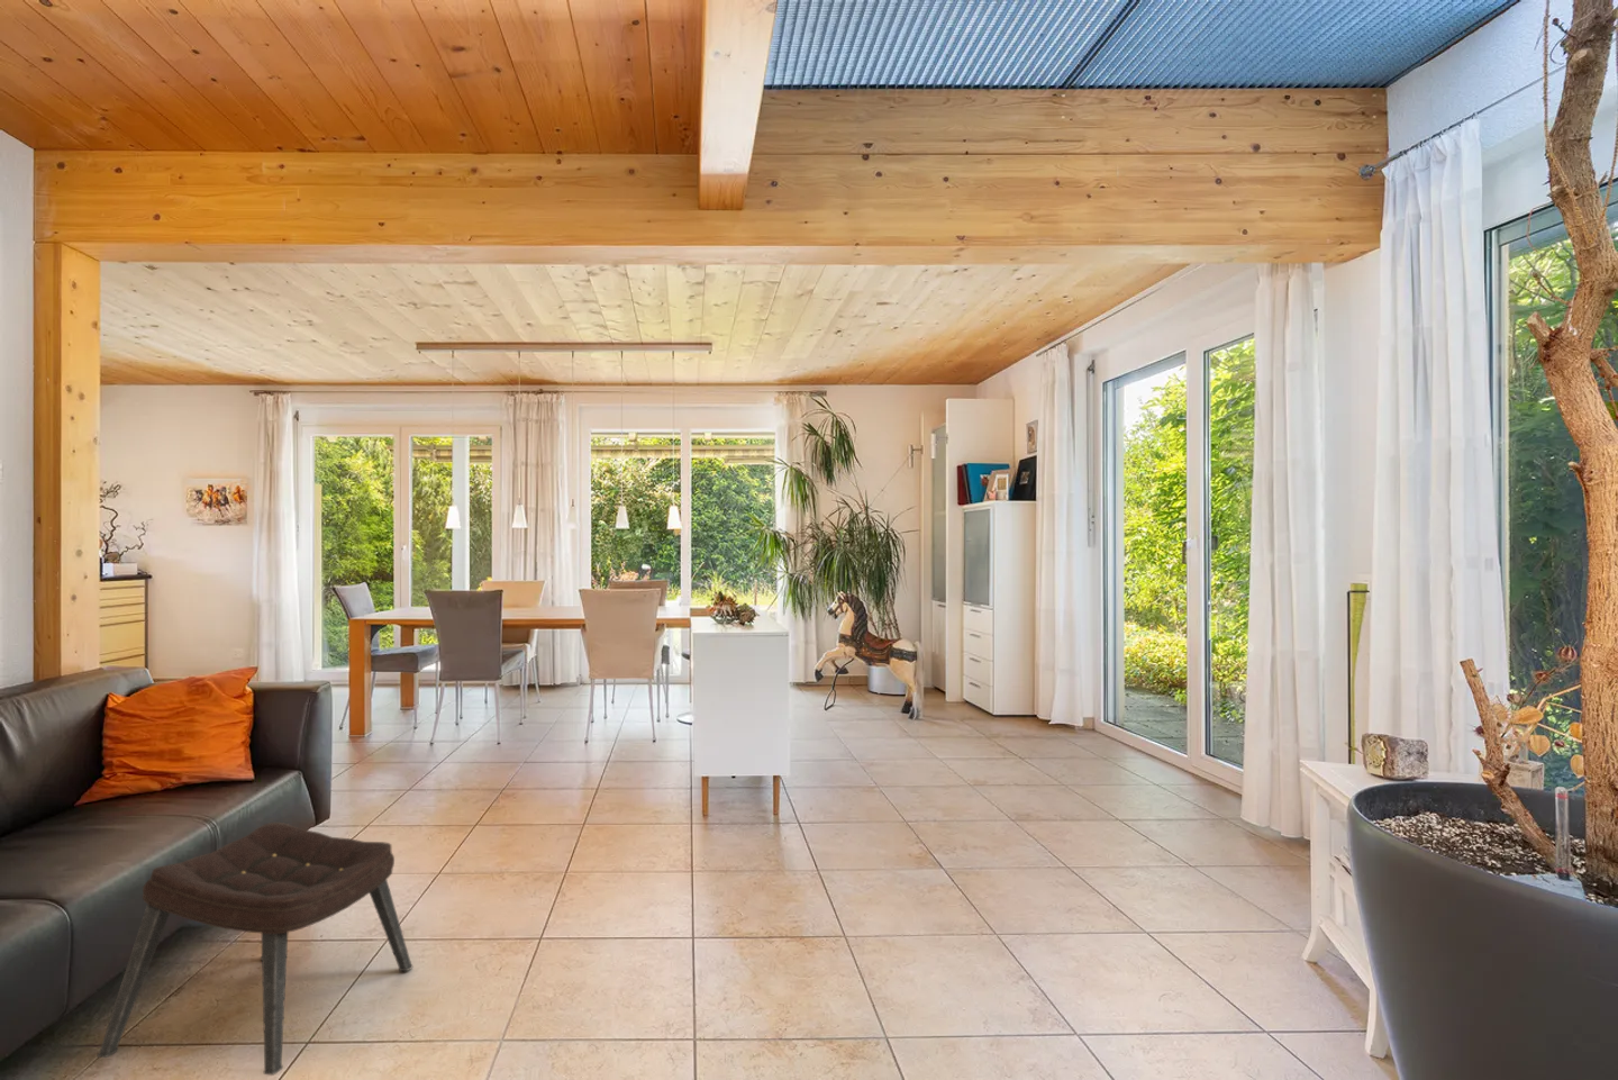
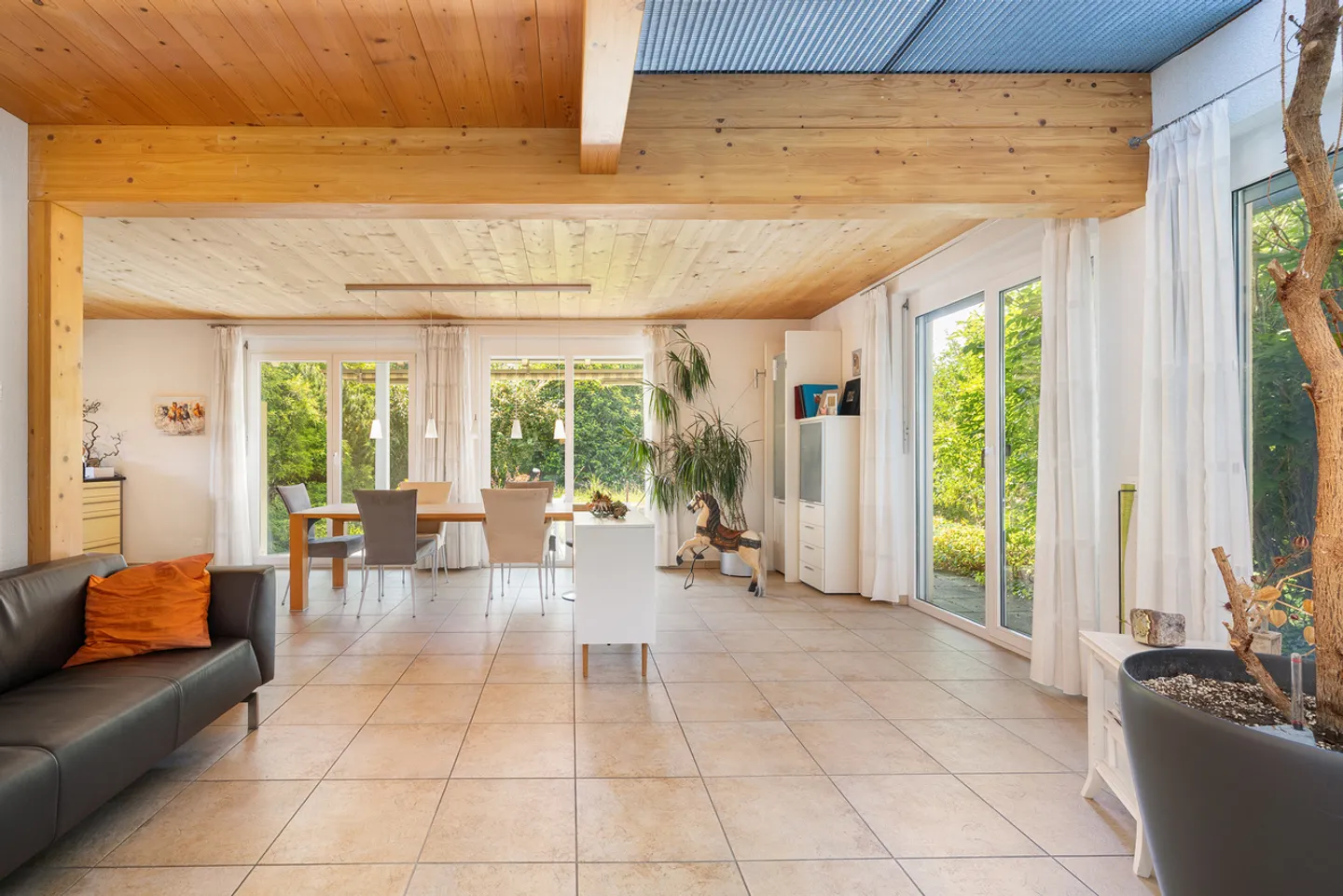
- ottoman [95,822,413,1076]
